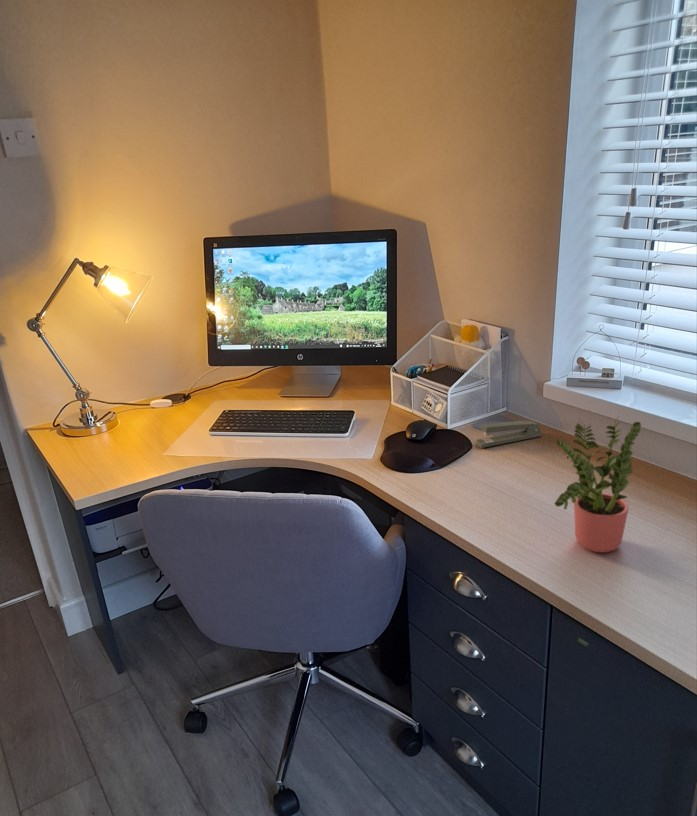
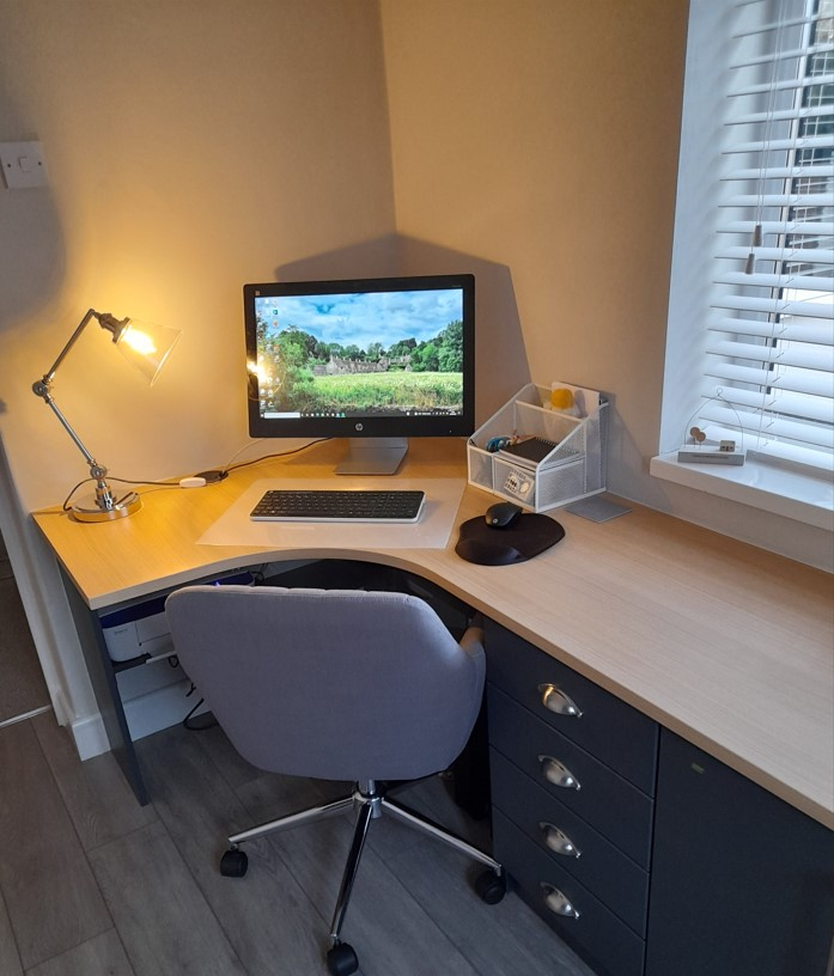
- potted plant [553,415,642,554]
- stapler [474,420,543,449]
